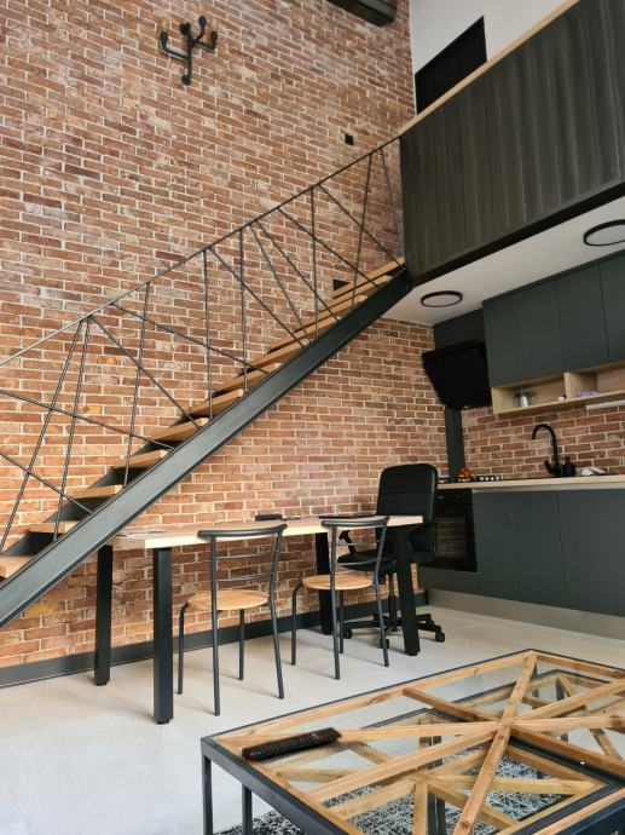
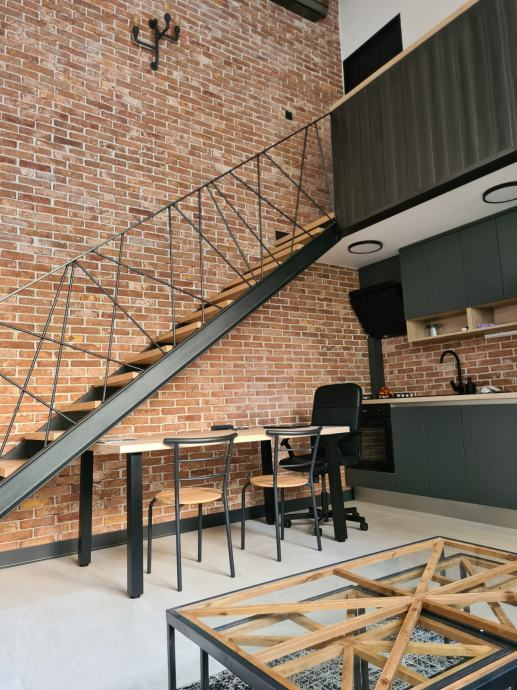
- remote control [241,726,343,762]
